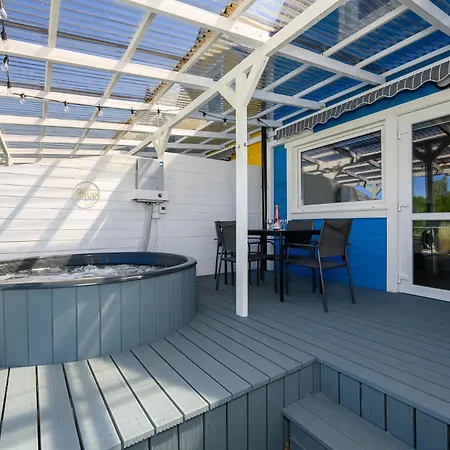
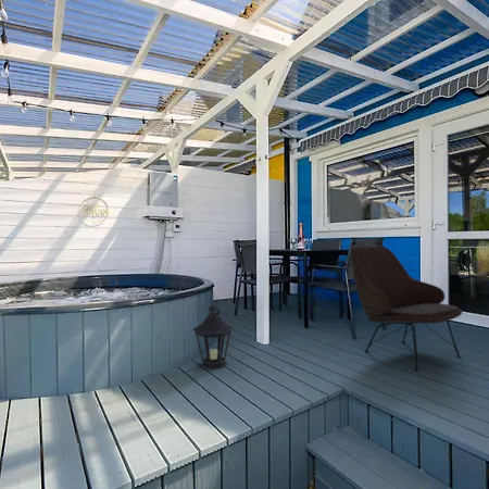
+ lounge chair [350,242,463,373]
+ lantern [191,304,235,371]
